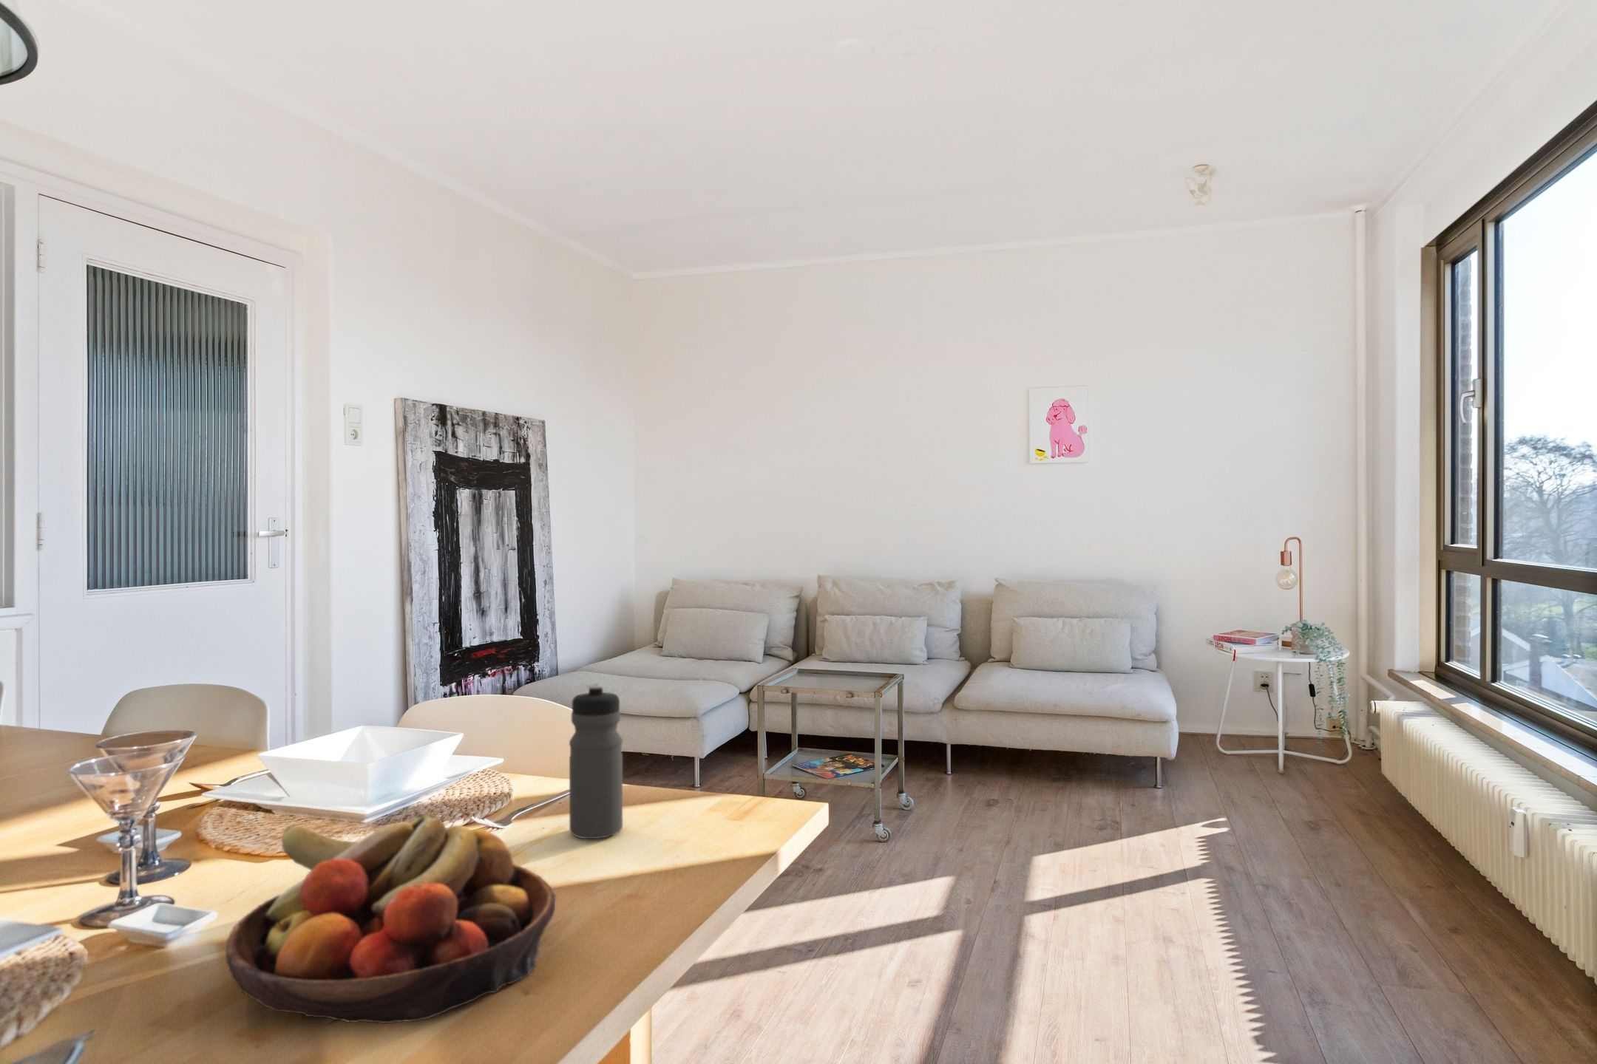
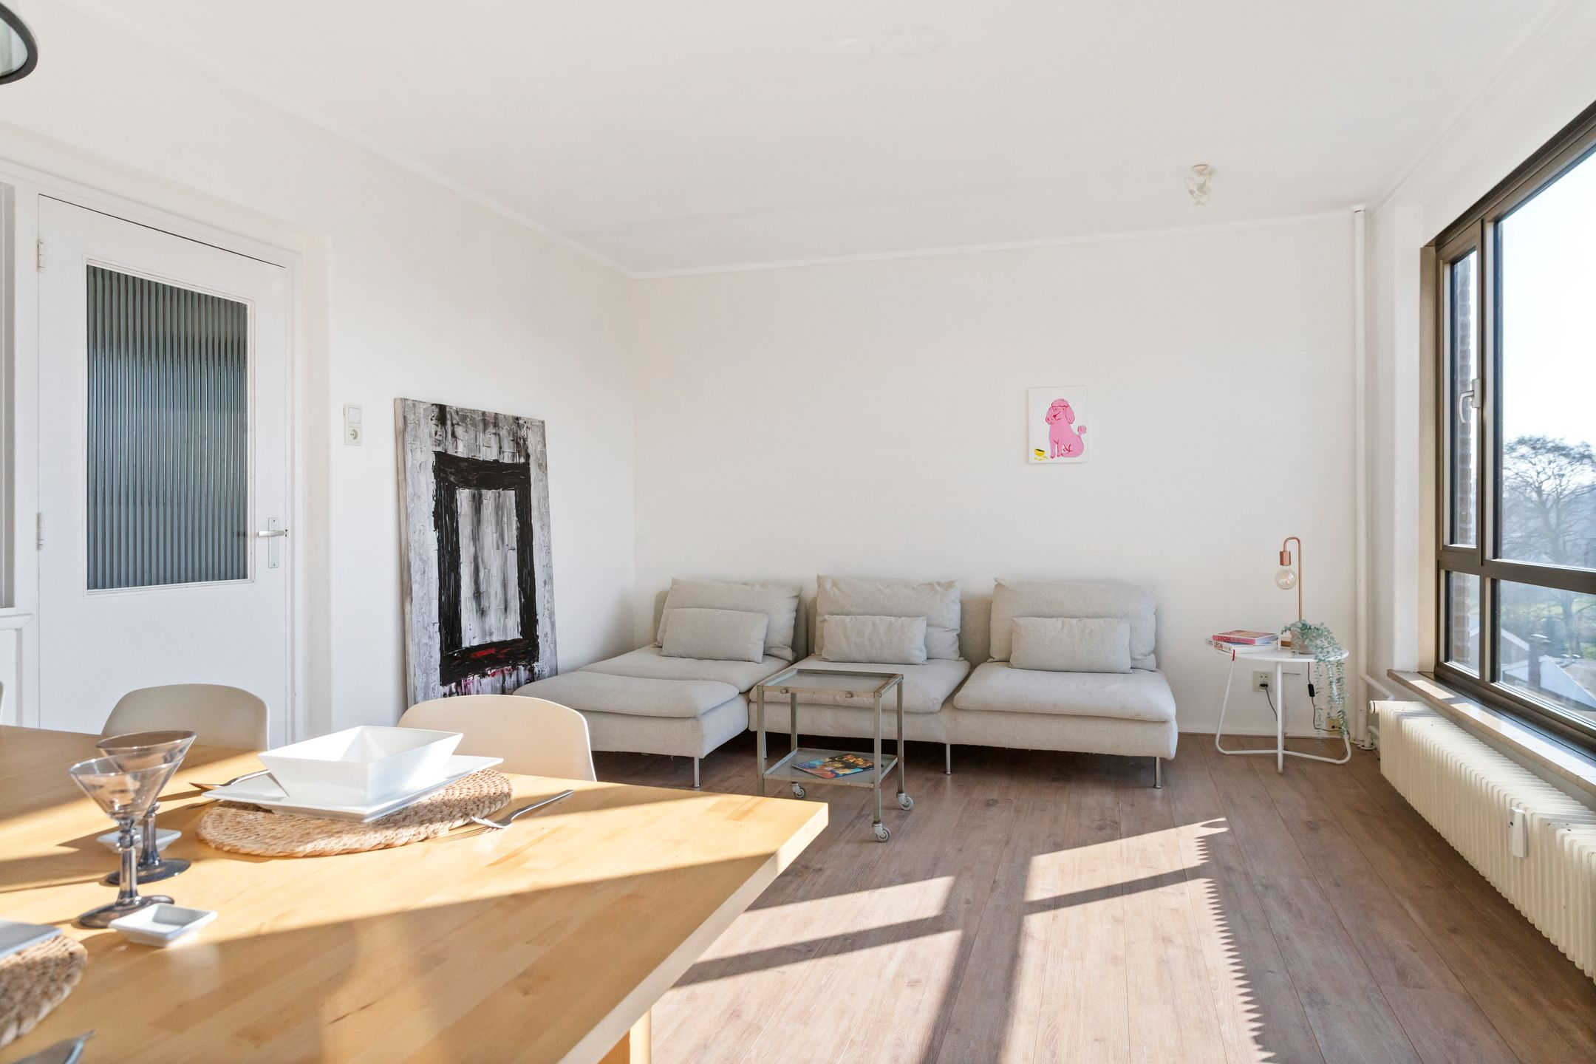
- water bottle [568,684,624,840]
- fruit bowl [225,811,556,1024]
